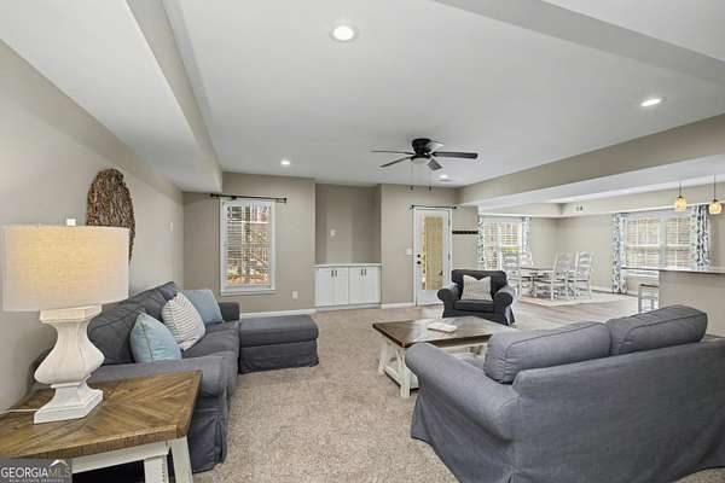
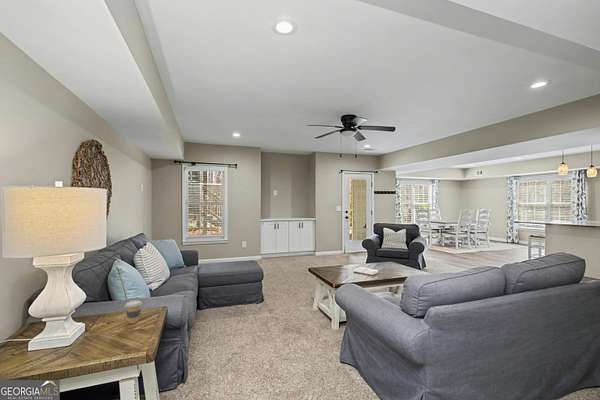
+ coffee cup [124,300,143,324]
